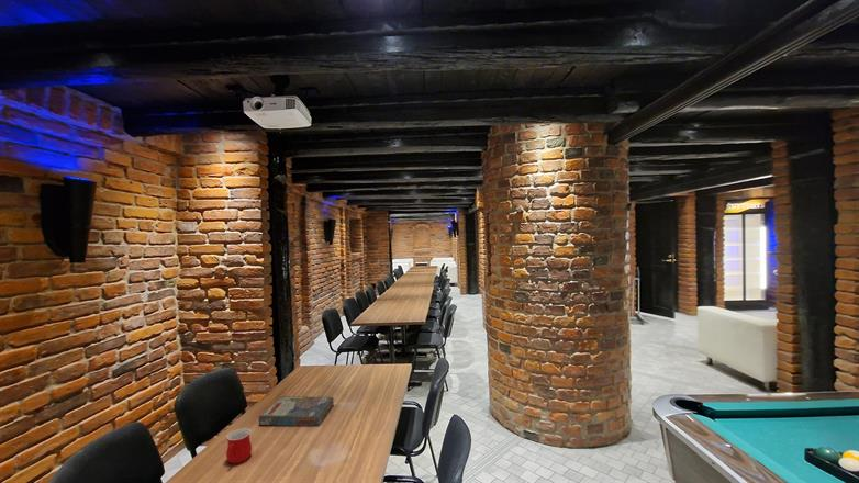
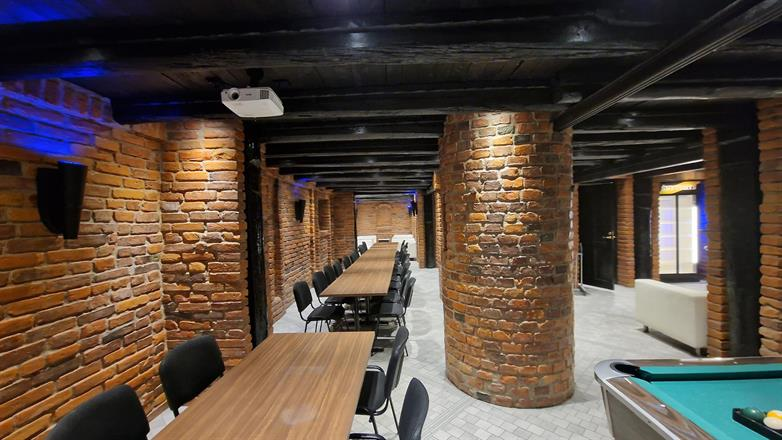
- mug [225,427,253,465]
- board game [258,395,335,427]
